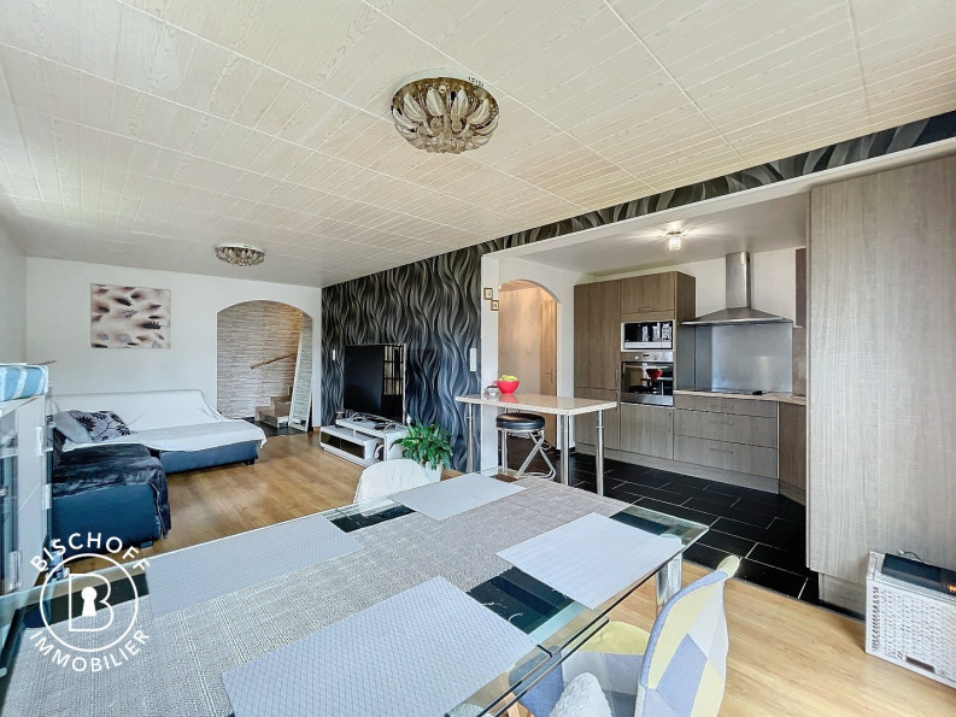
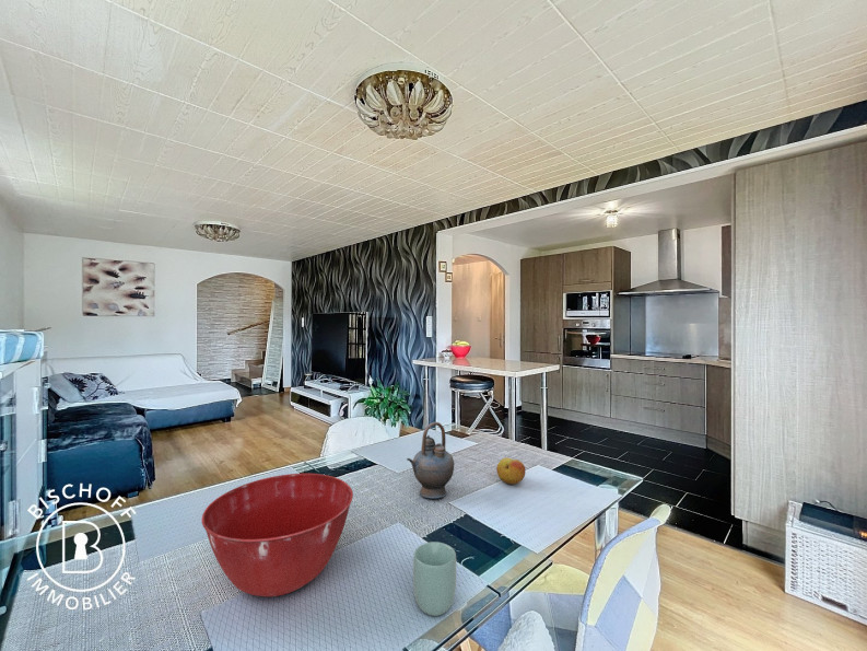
+ mixing bowl [200,473,354,597]
+ teapot [406,421,455,500]
+ fruit [495,456,526,486]
+ cup [412,540,457,617]
